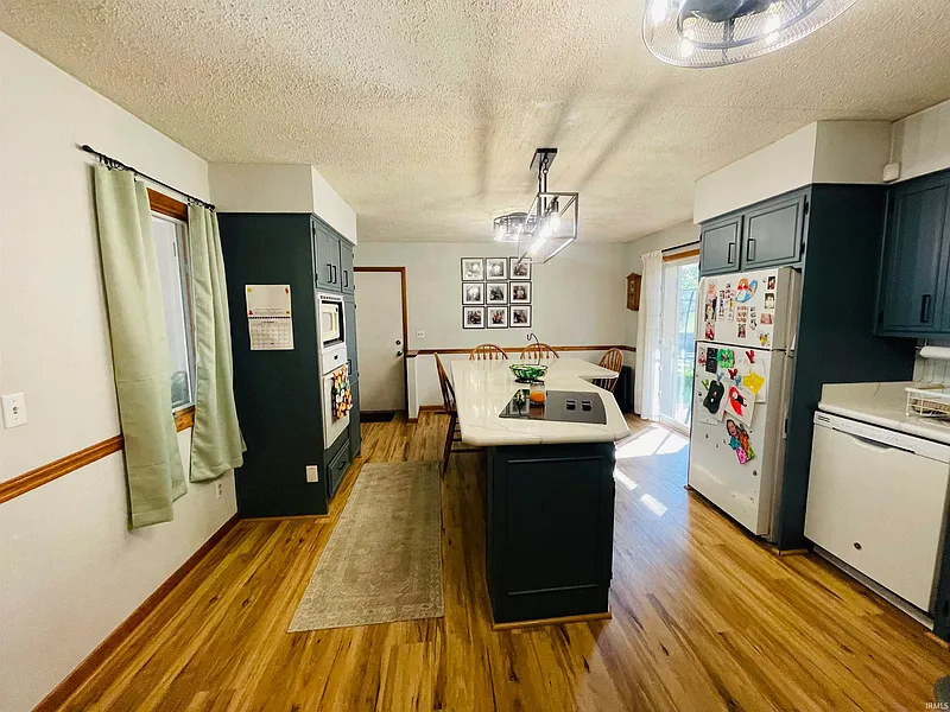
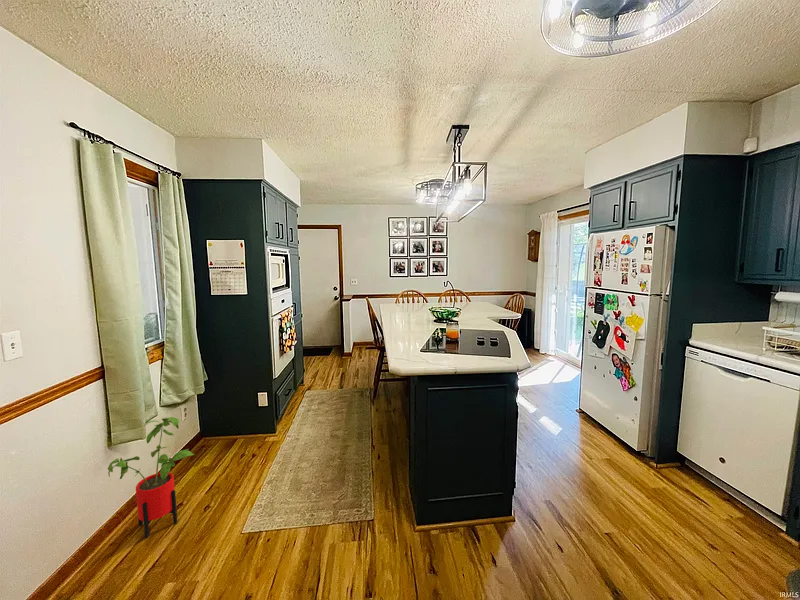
+ house plant [107,416,195,539]
